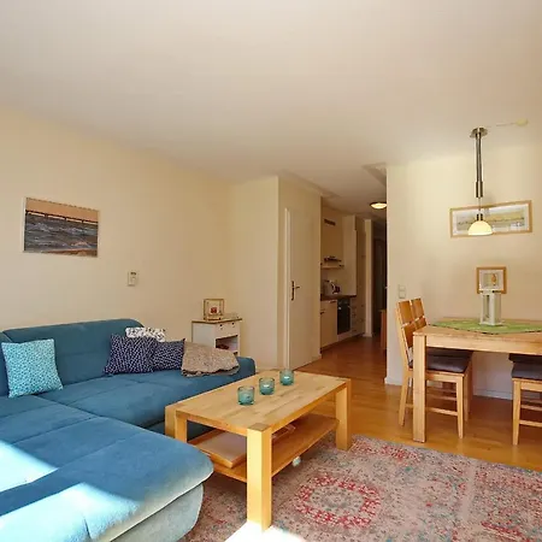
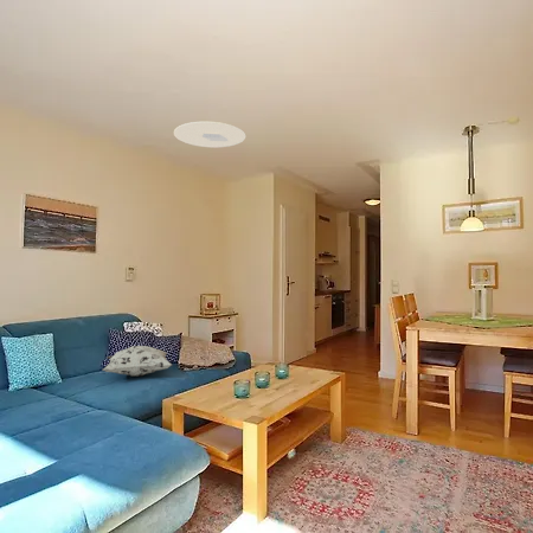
+ decorative pillow [103,345,173,377]
+ ceiling light [173,121,246,148]
